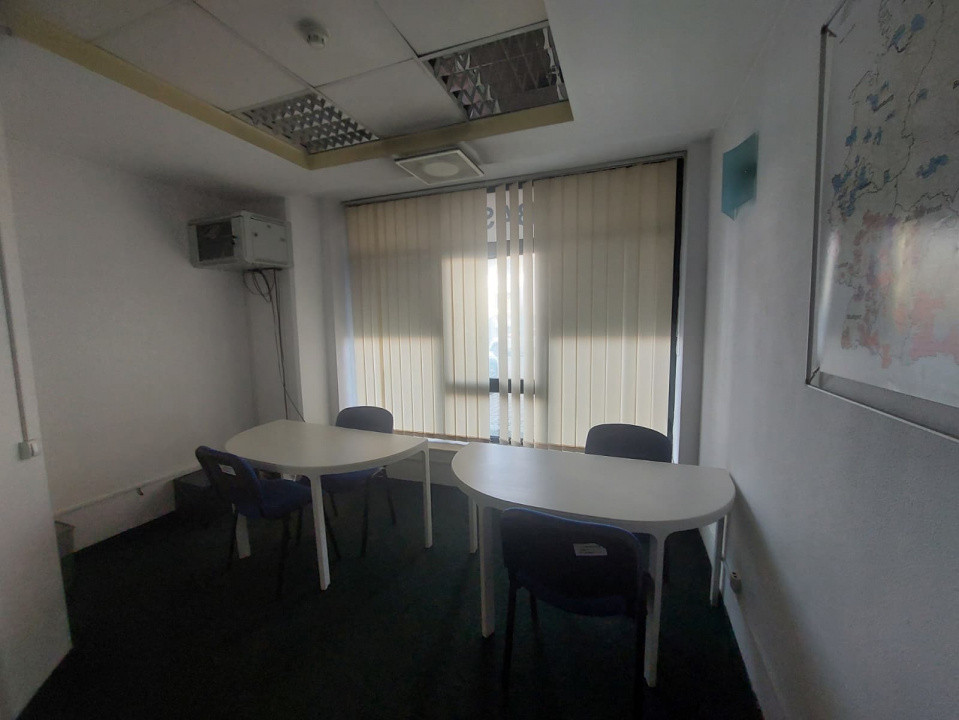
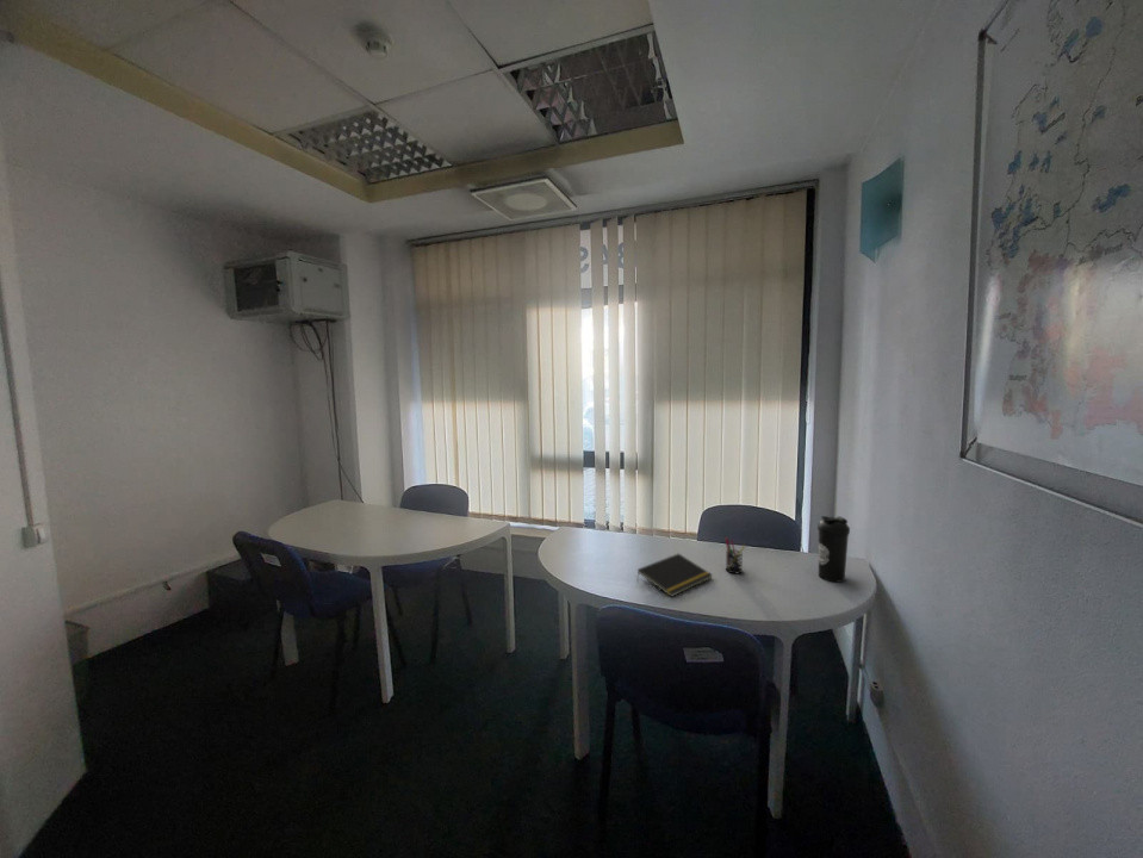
+ pen holder [723,536,746,574]
+ notepad [635,553,714,598]
+ water bottle [816,515,851,583]
